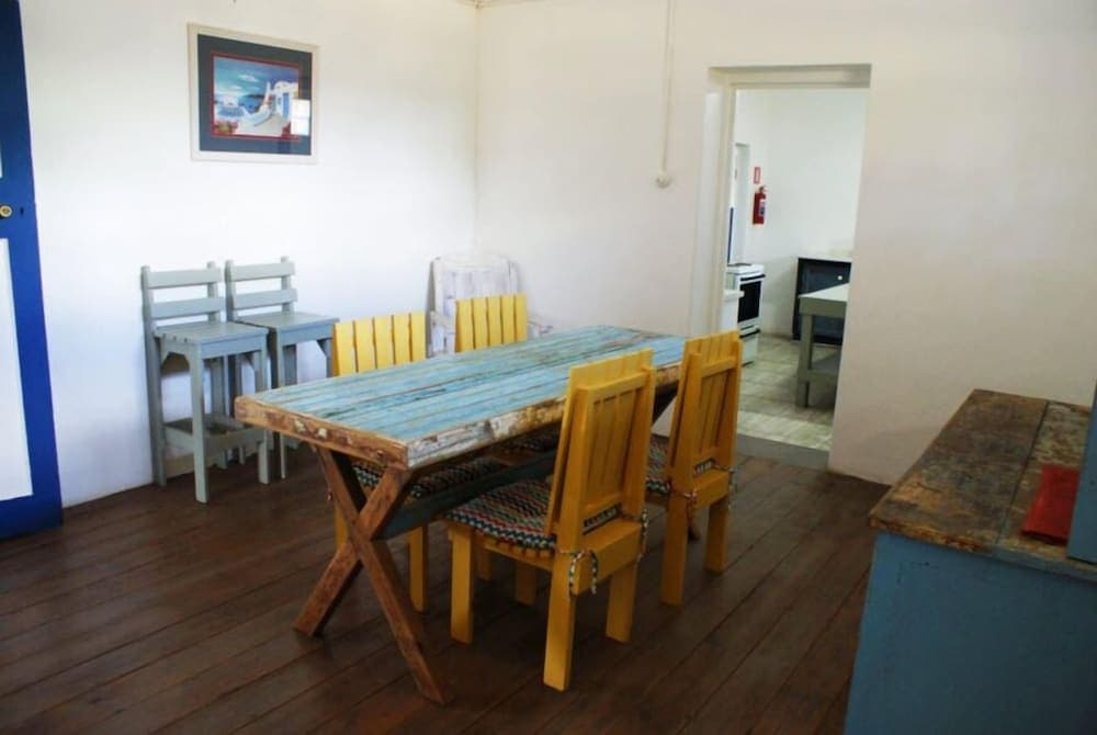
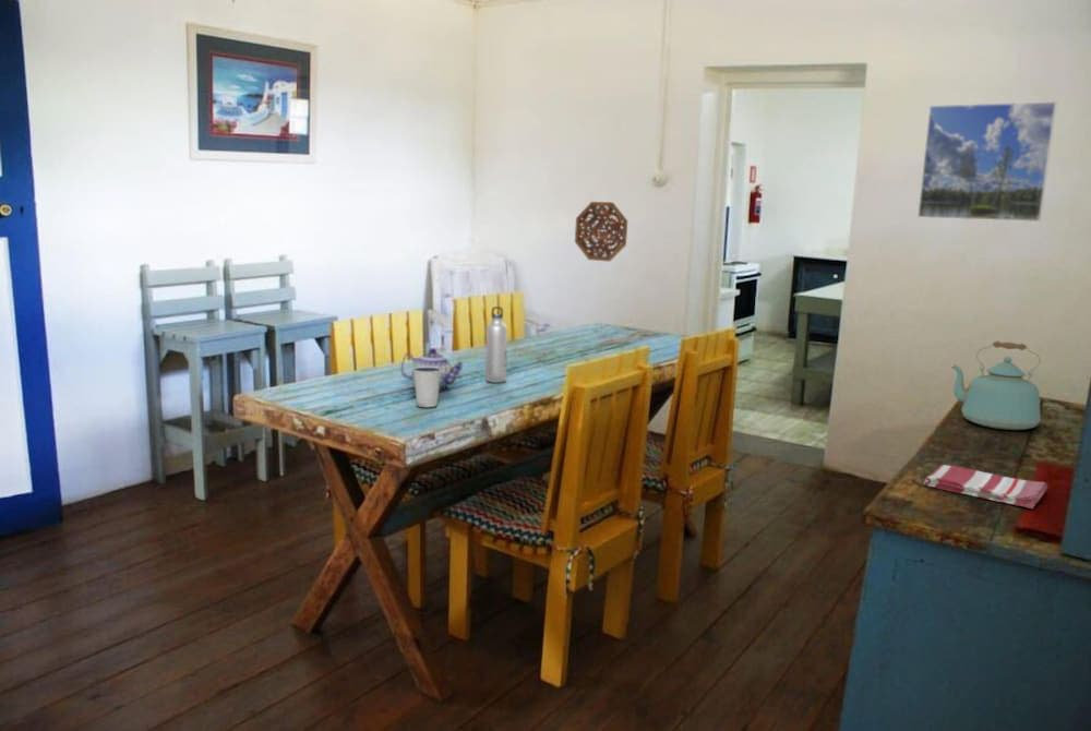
+ dixie cup [412,367,442,408]
+ dish towel [923,464,1048,510]
+ kettle [950,340,1042,431]
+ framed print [916,100,1058,223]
+ decorative platter [574,201,628,263]
+ water bottle [484,305,508,384]
+ teapot [399,347,465,392]
